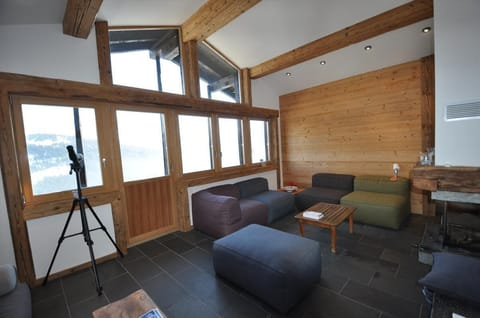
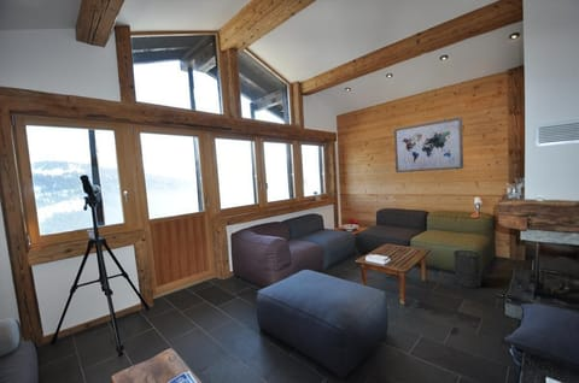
+ wall art [393,116,464,173]
+ trash can [452,249,482,289]
